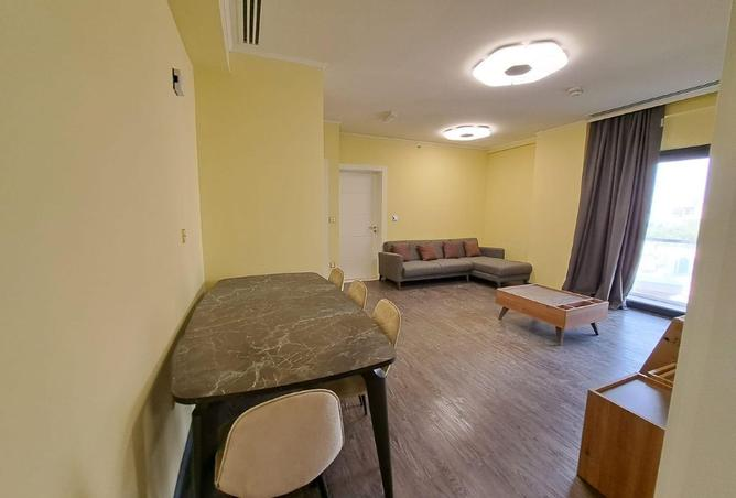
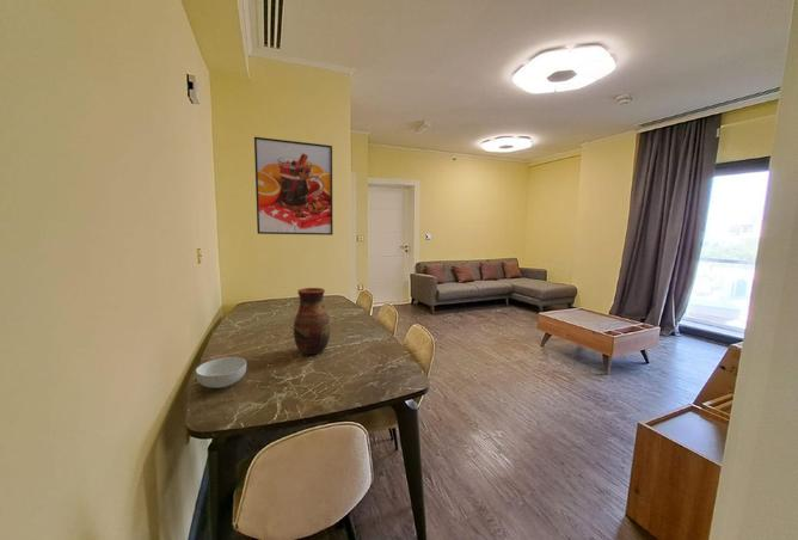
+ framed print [253,136,333,237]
+ cereal bowl [195,356,247,389]
+ vase [291,287,332,356]
